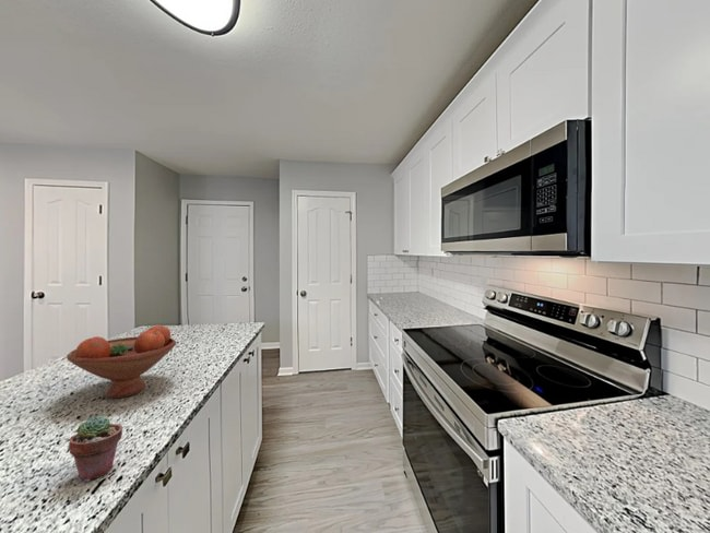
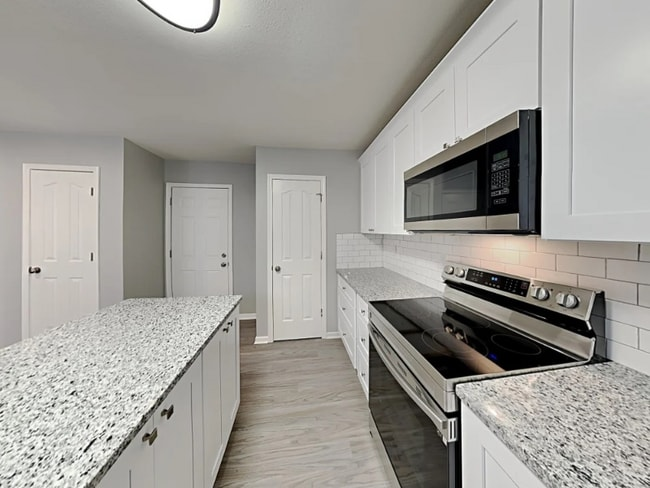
- fruit bowl [66,324,177,399]
- potted succulent [68,415,123,483]
